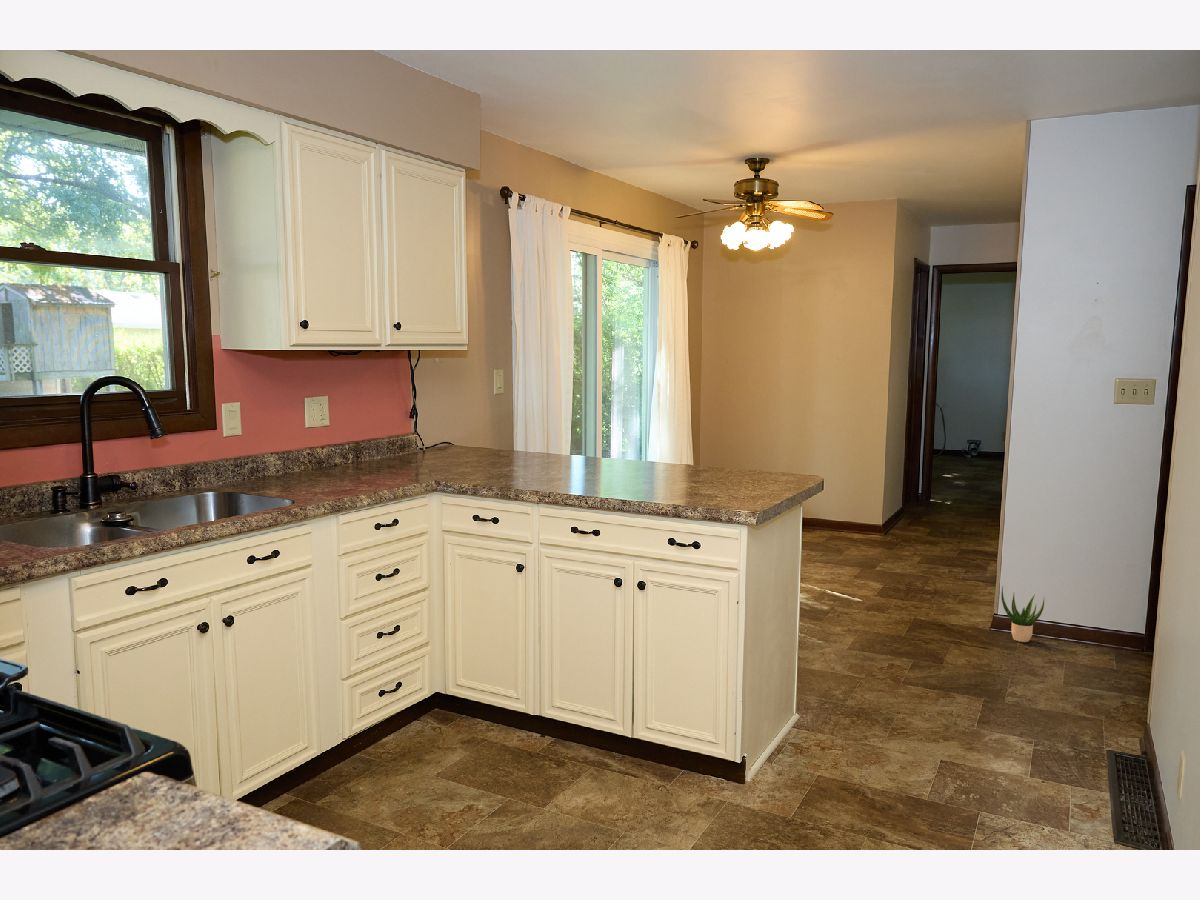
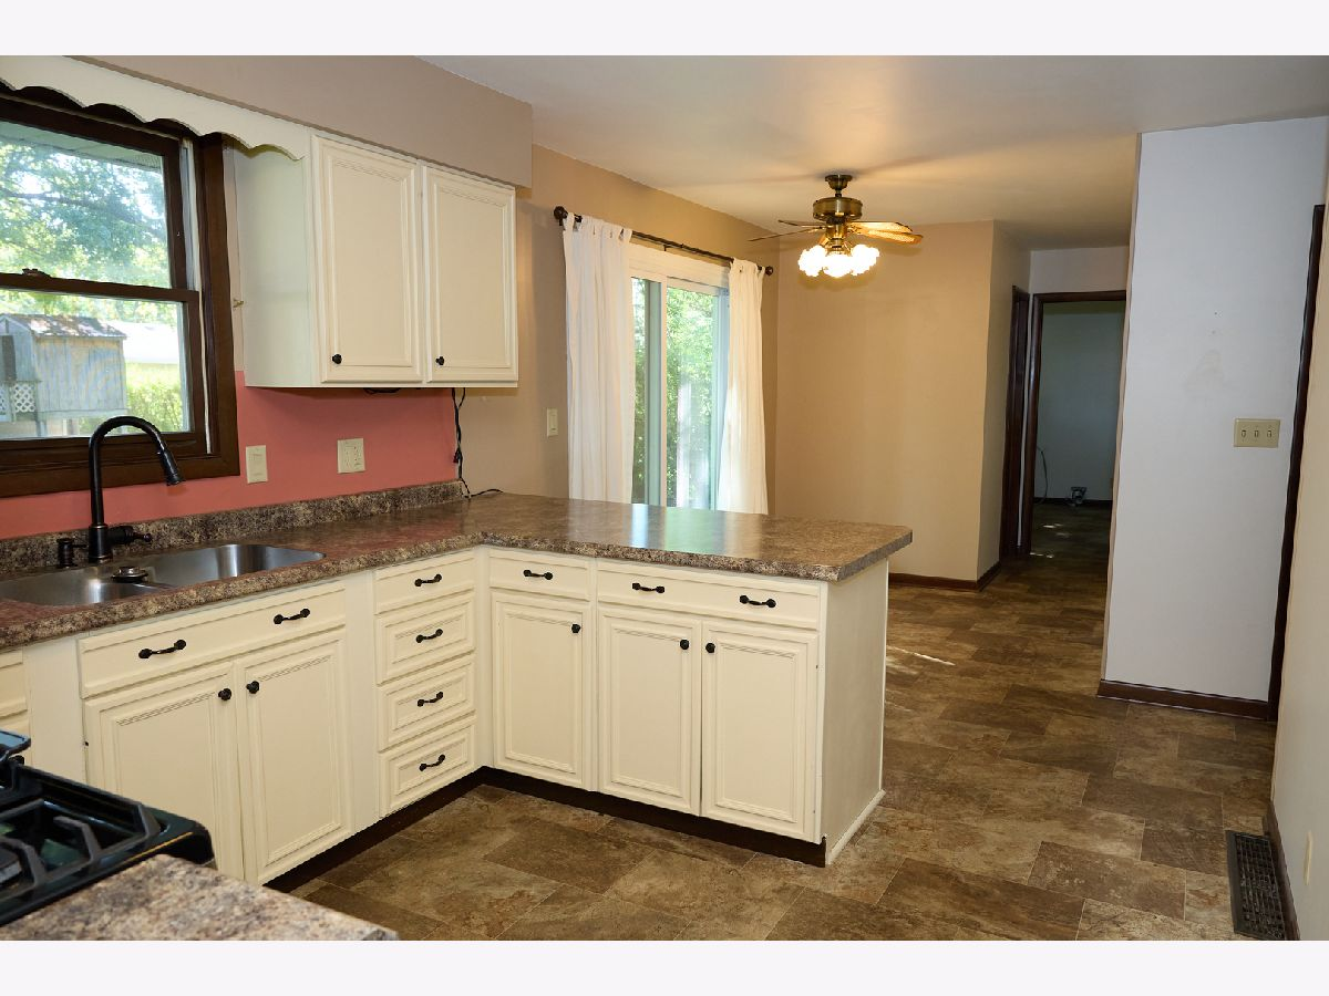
- potted plant [1000,585,1045,643]
